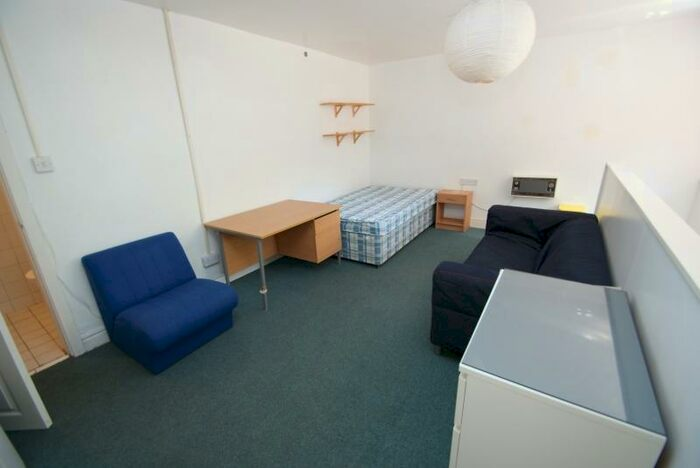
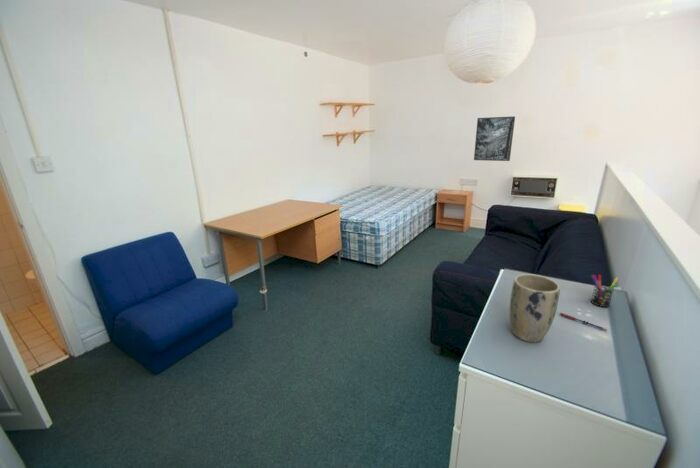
+ plant pot [509,273,561,343]
+ pen holder [590,274,619,308]
+ pen [559,312,608,332]
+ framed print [473,115,516,162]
